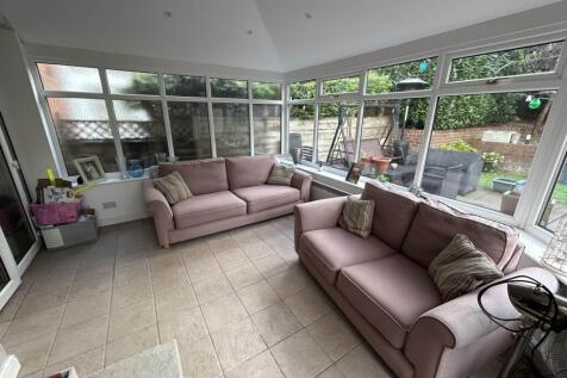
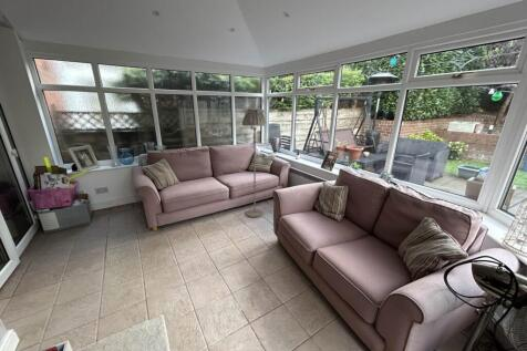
+ floor lamp [240,107,268,218]
